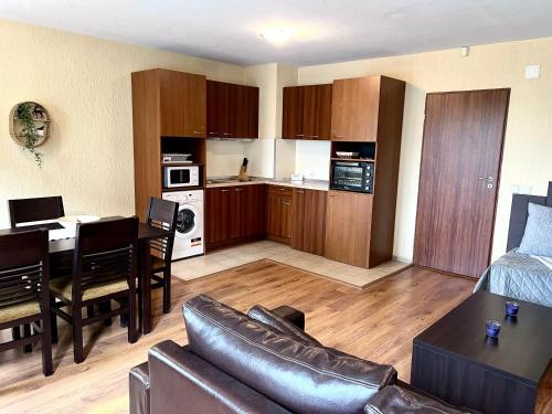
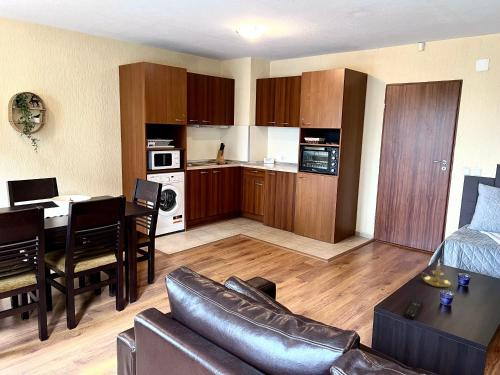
+ remote control [403,299,424,320]
+ candle holder [419,258,453,288]
